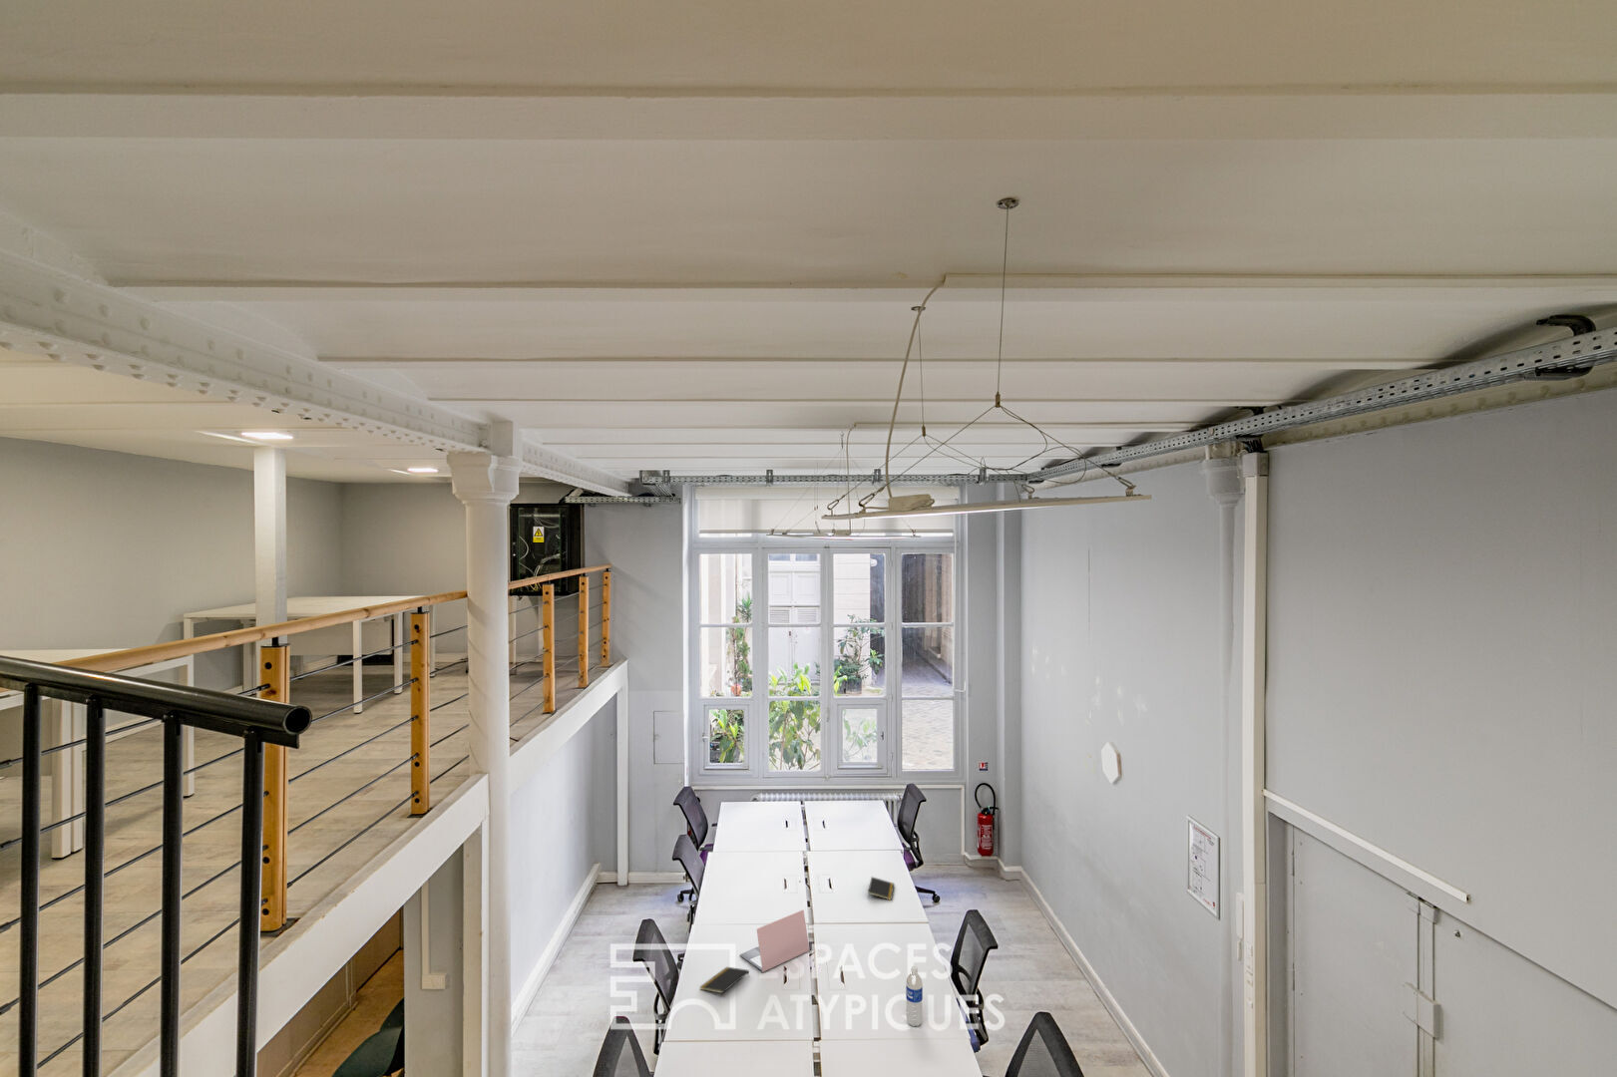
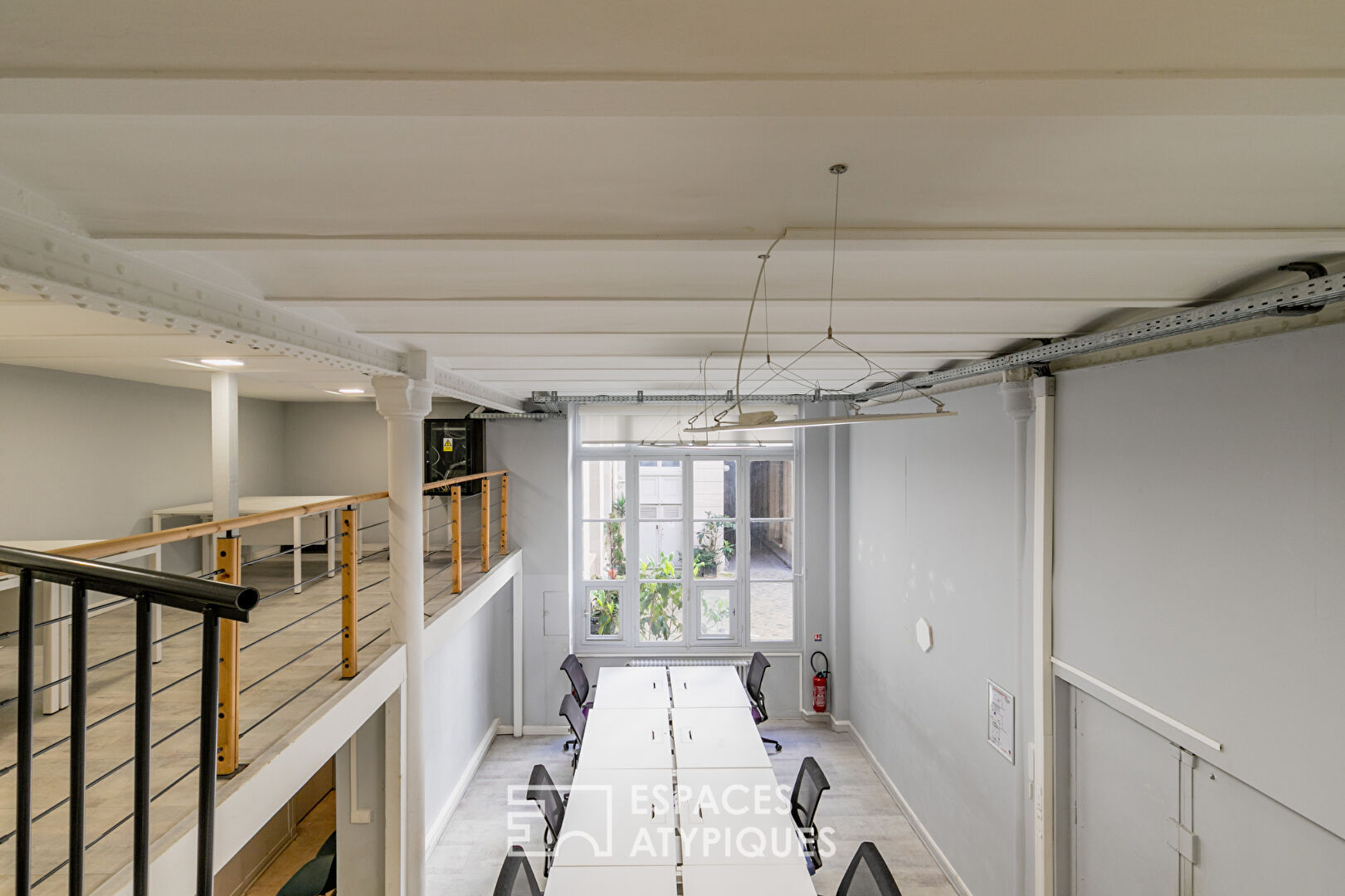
- notepad [867,875,894,902]
- laptop [739,910,810,974]
- notepad [700,966,750,994]
- water bottle [905,965,923,1028]
